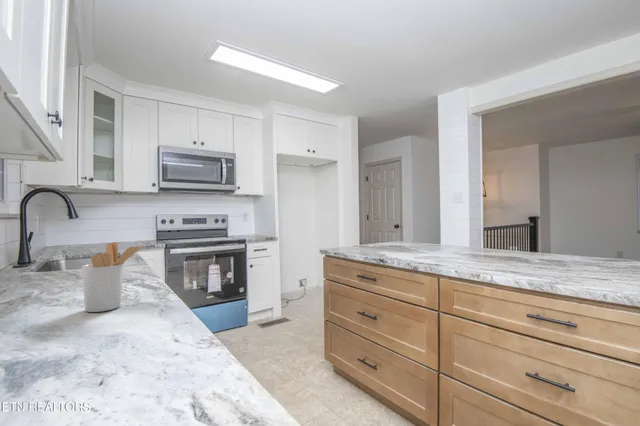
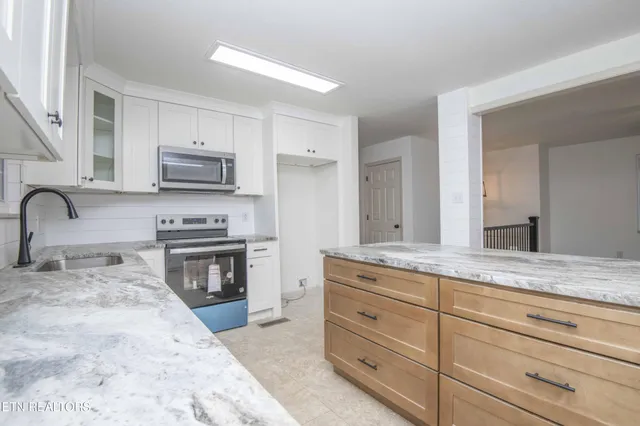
- utensil holder [81,241,144,313]
